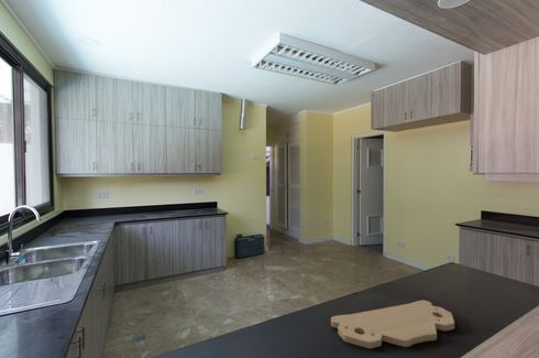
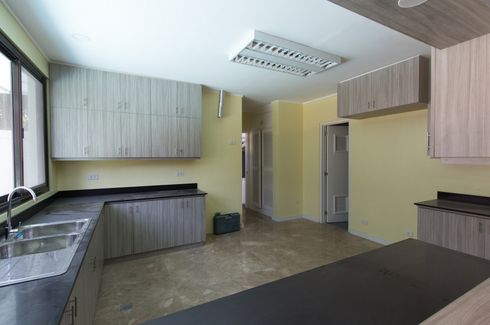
- cutting board [330,300,455,349]
